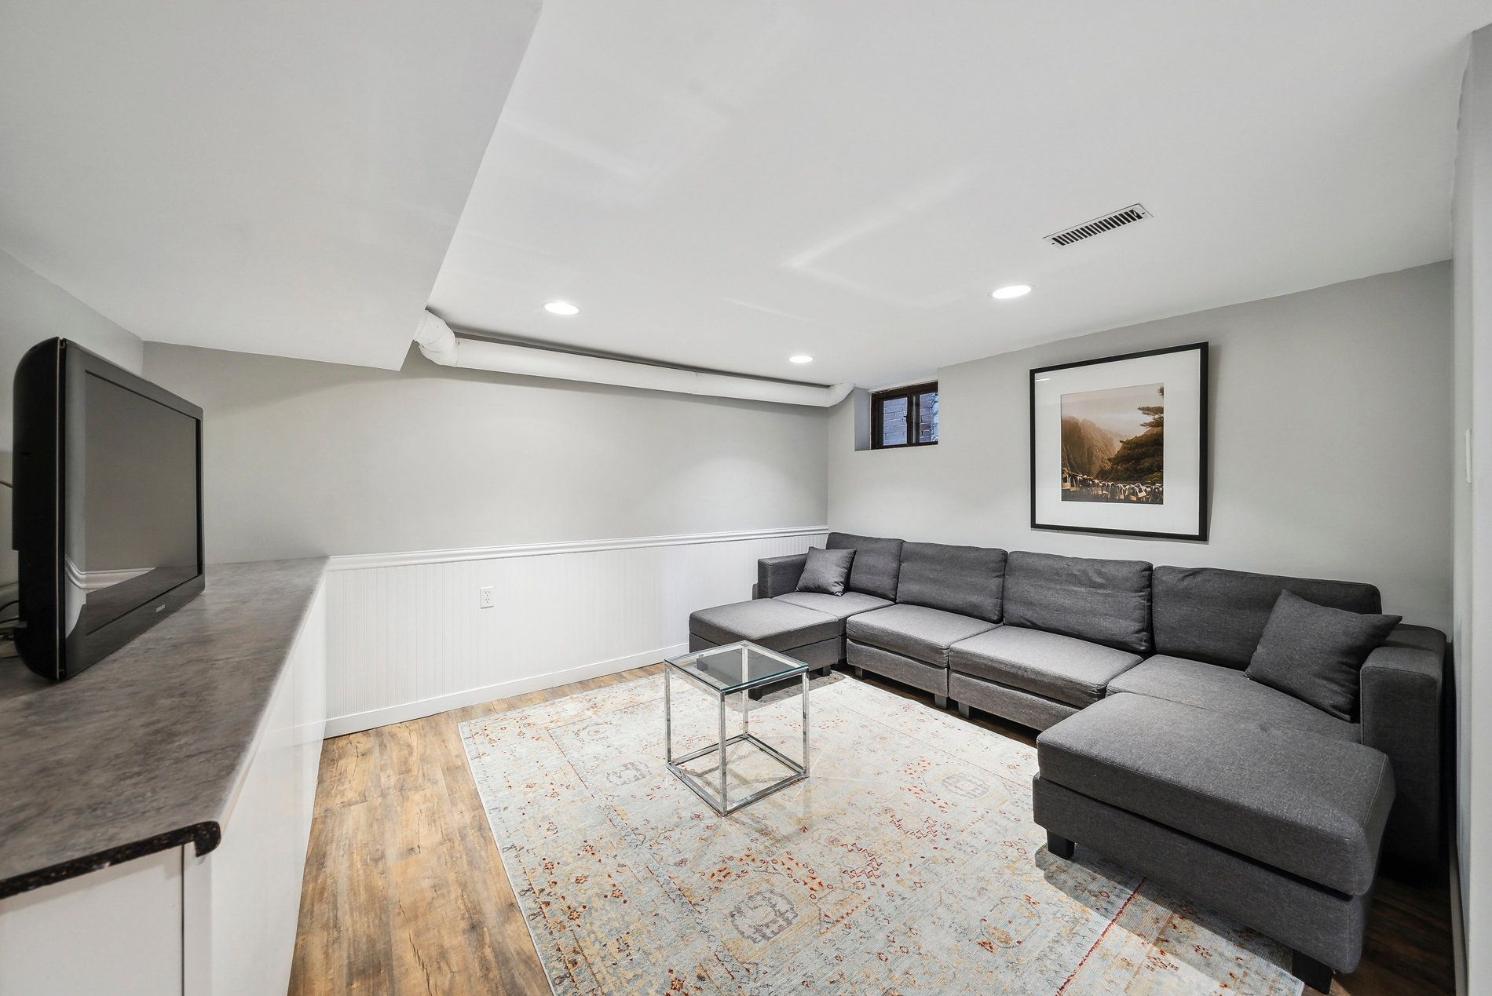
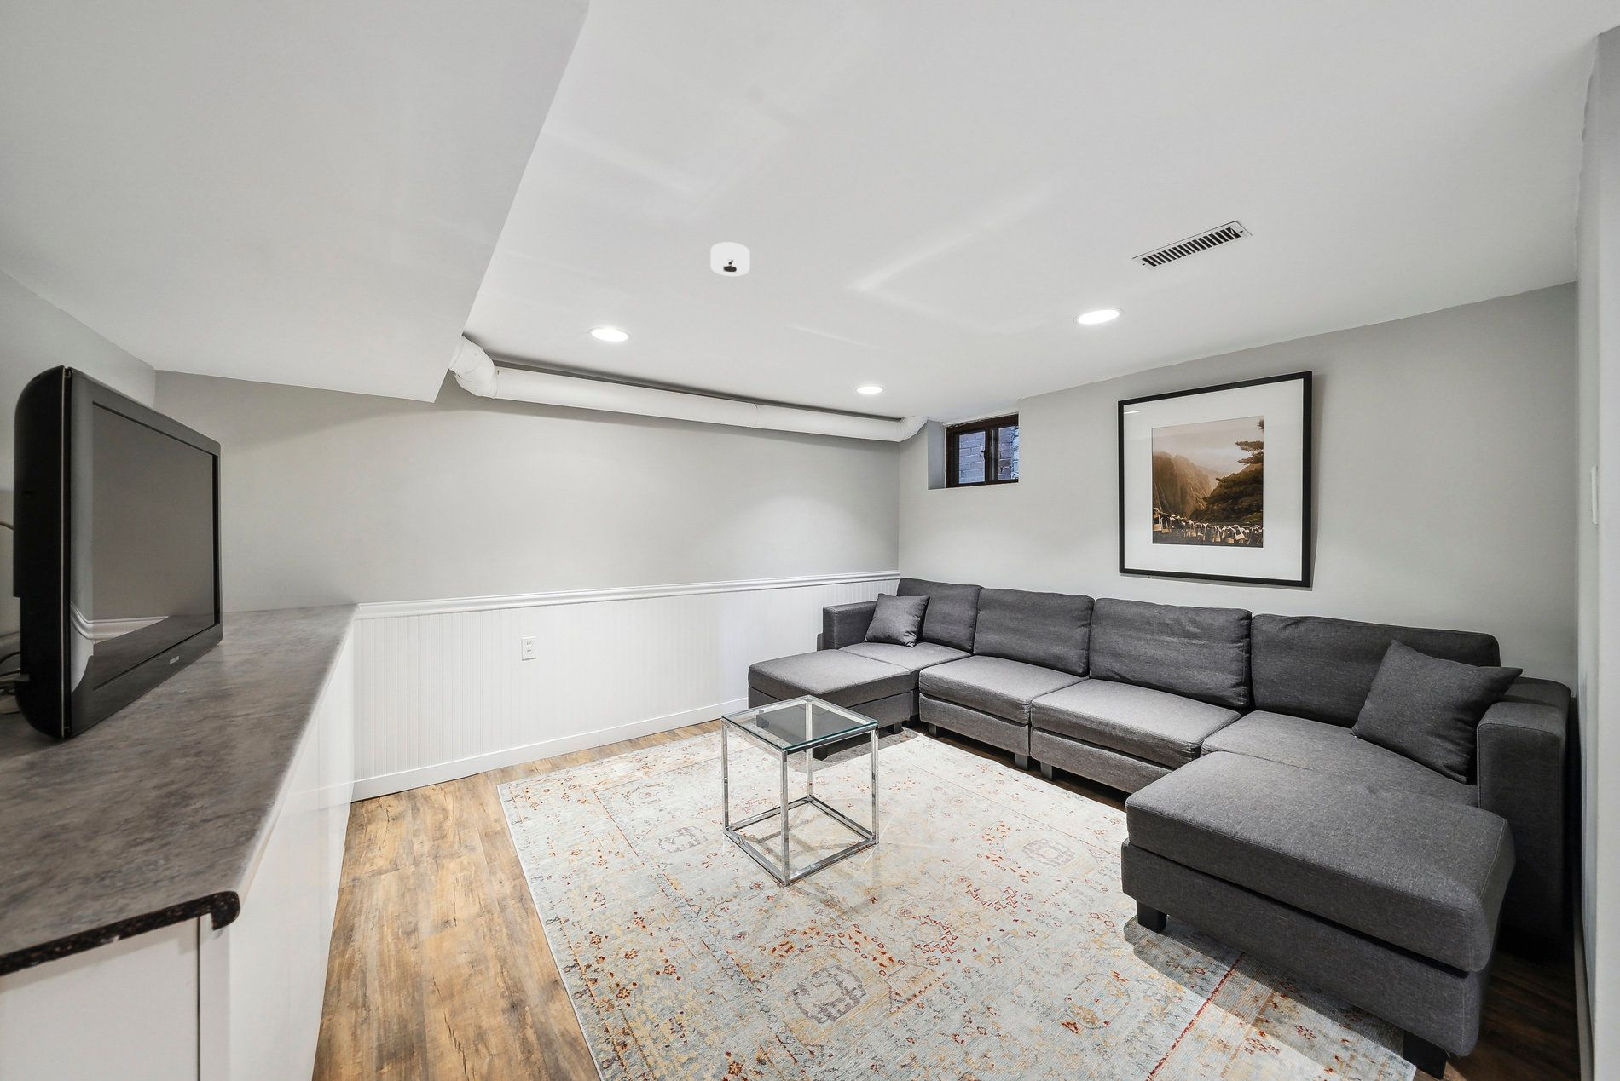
+ smoke detector [710,241,751,276]
